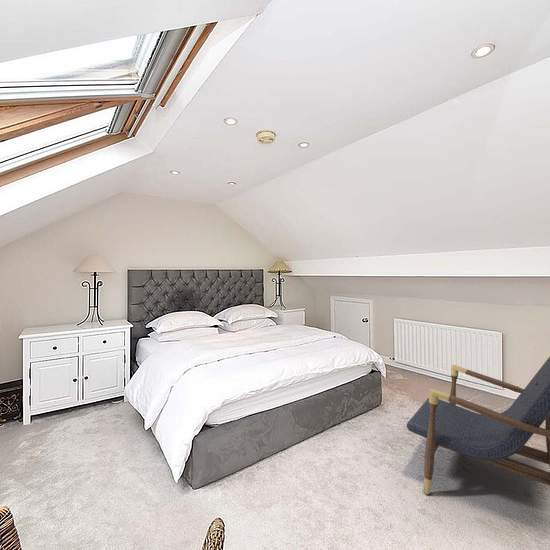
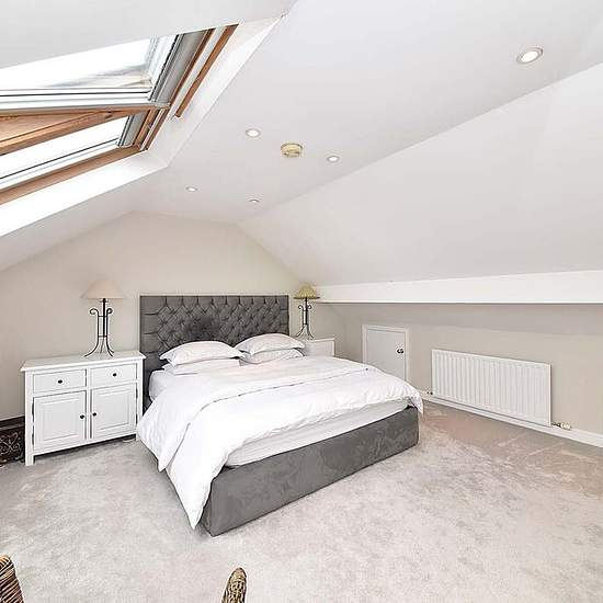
- lounge chair [406,356,550,495]
